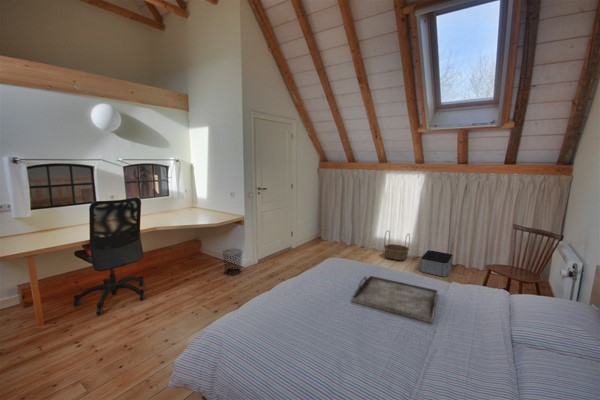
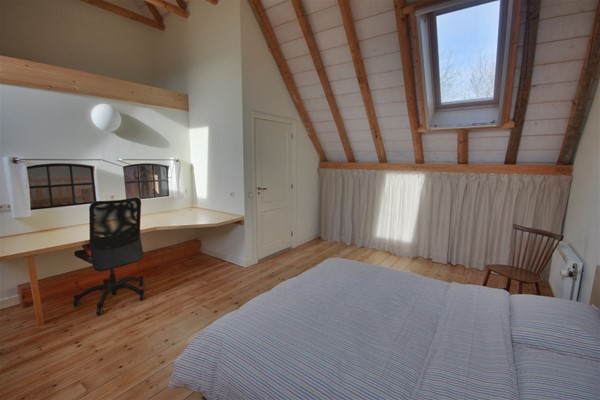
- basket [383,229,411,262]
- serving tray [351,275,439,324]
- waste bin [221,248,244,276]
- storage bin [419,249,454,278]
